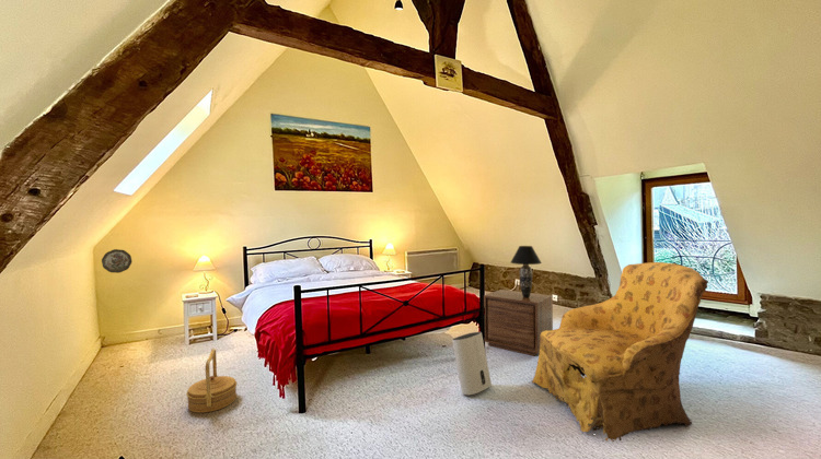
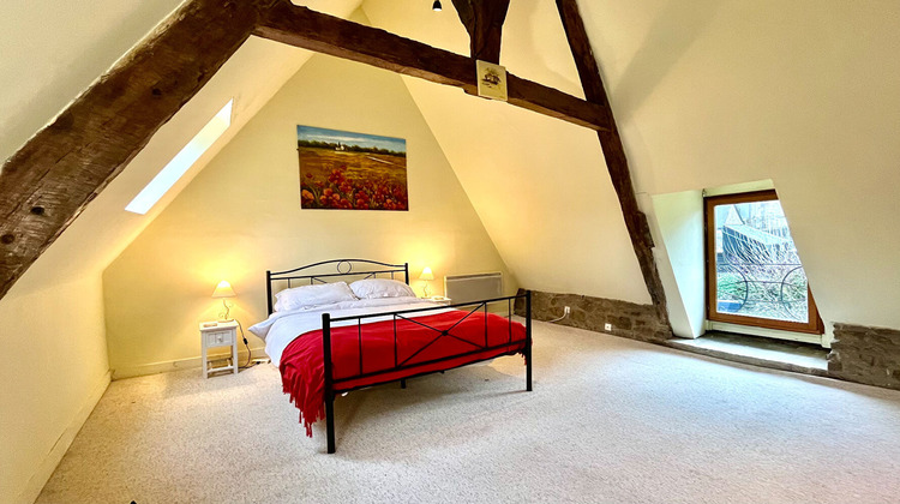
- nightstand [483,289,554,357]
- table lamp [510,245,543,298]
- decorative plate [101,248,132,274]
- armchair [531,261,709,443]
- basket [185,348,238,414]
- air purifier [451,331,493,397]
